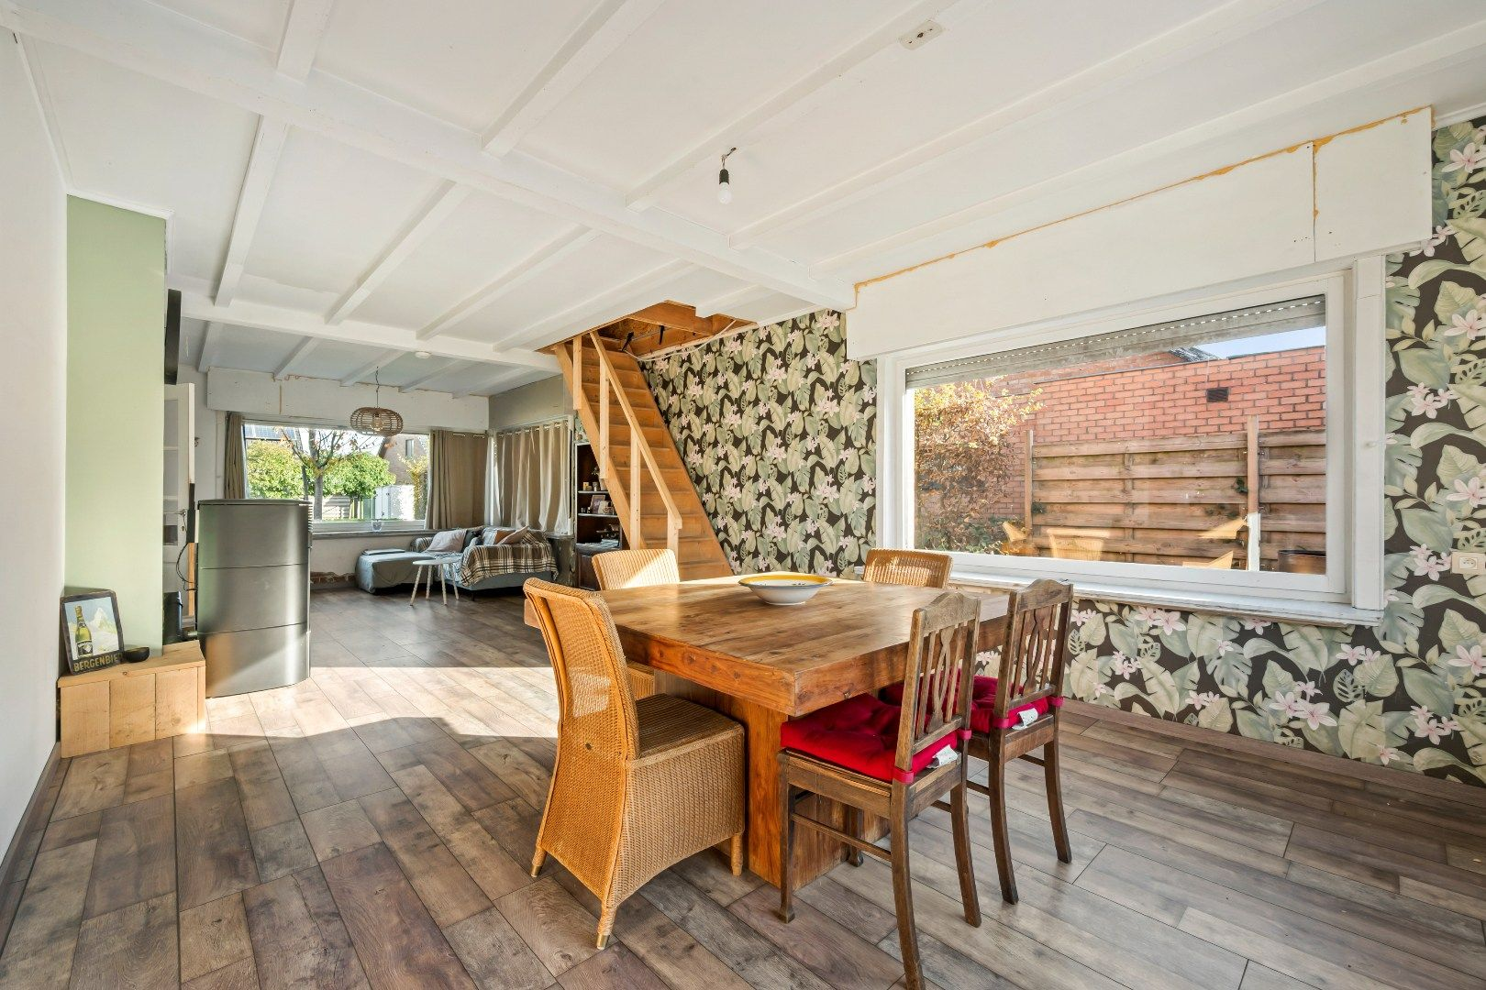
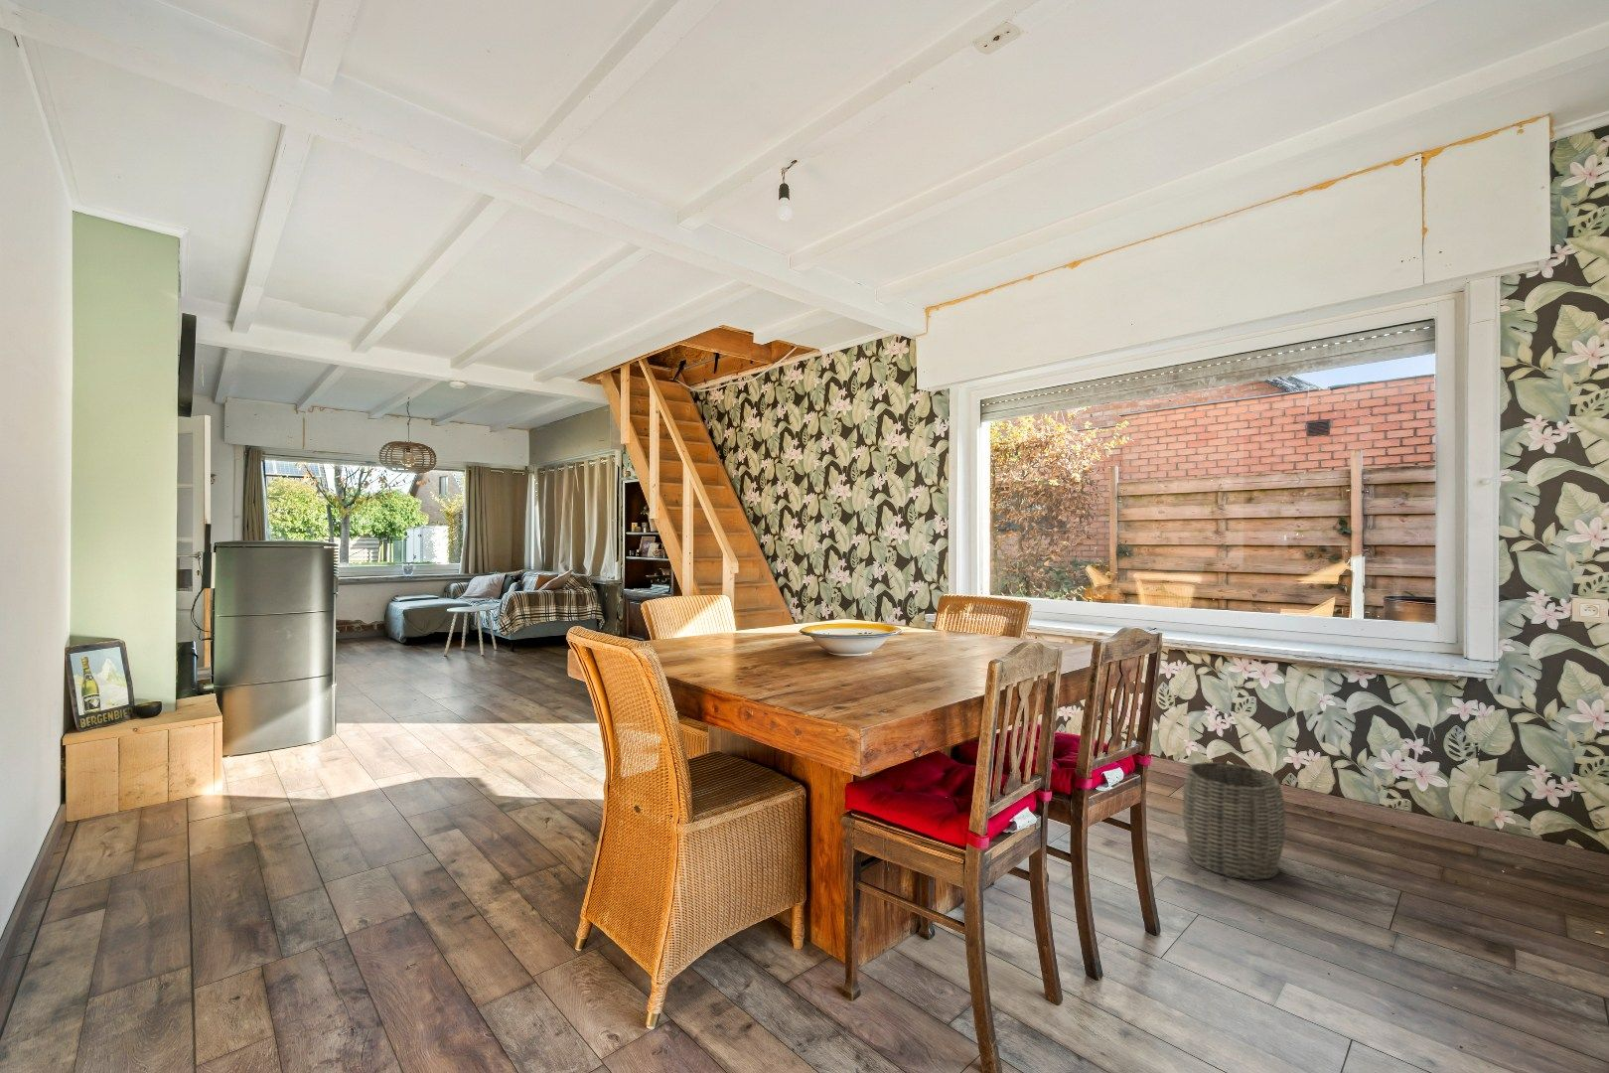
+ woven basket [1182,760,1286,881]
